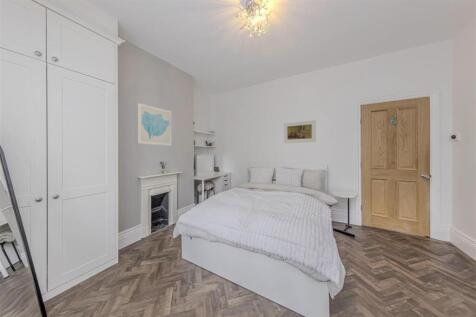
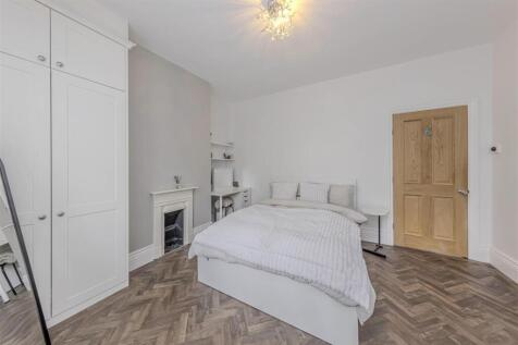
- wall art [137,102,173,147]
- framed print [283,119,317,144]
